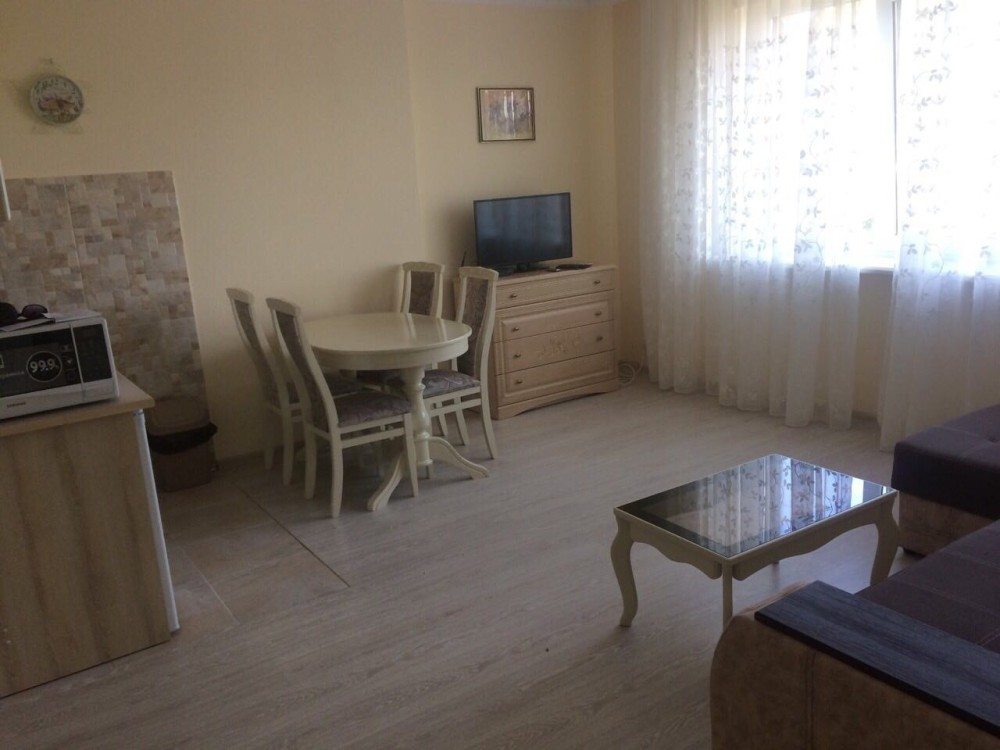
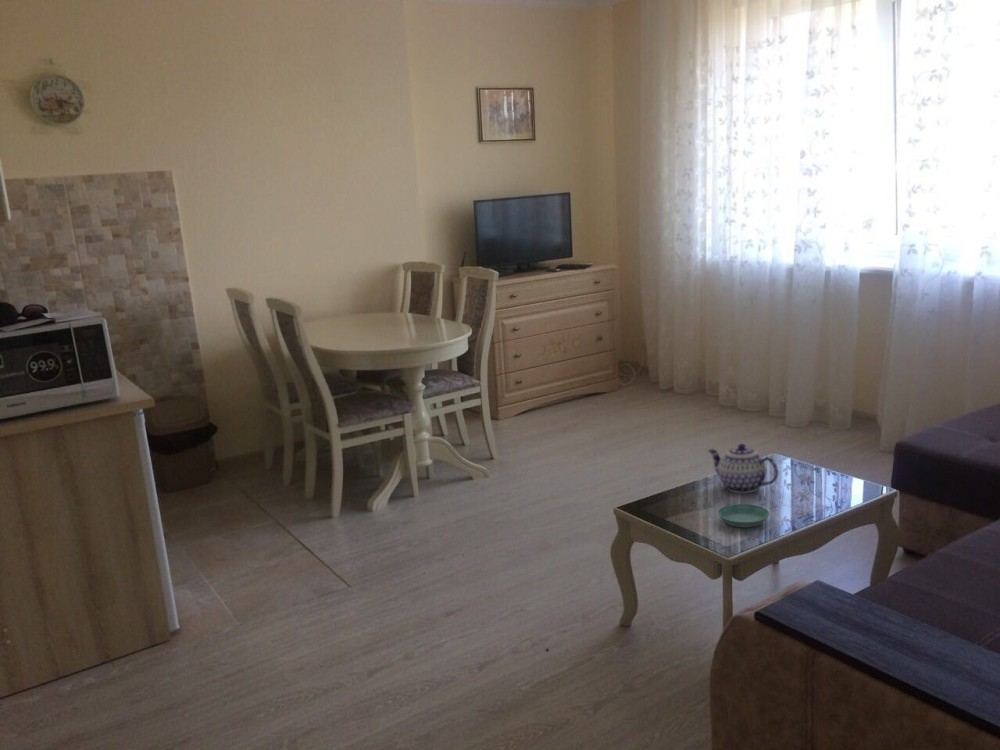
+ saucer [717,503,770,528]
+ teapot [707,443,779,494]
